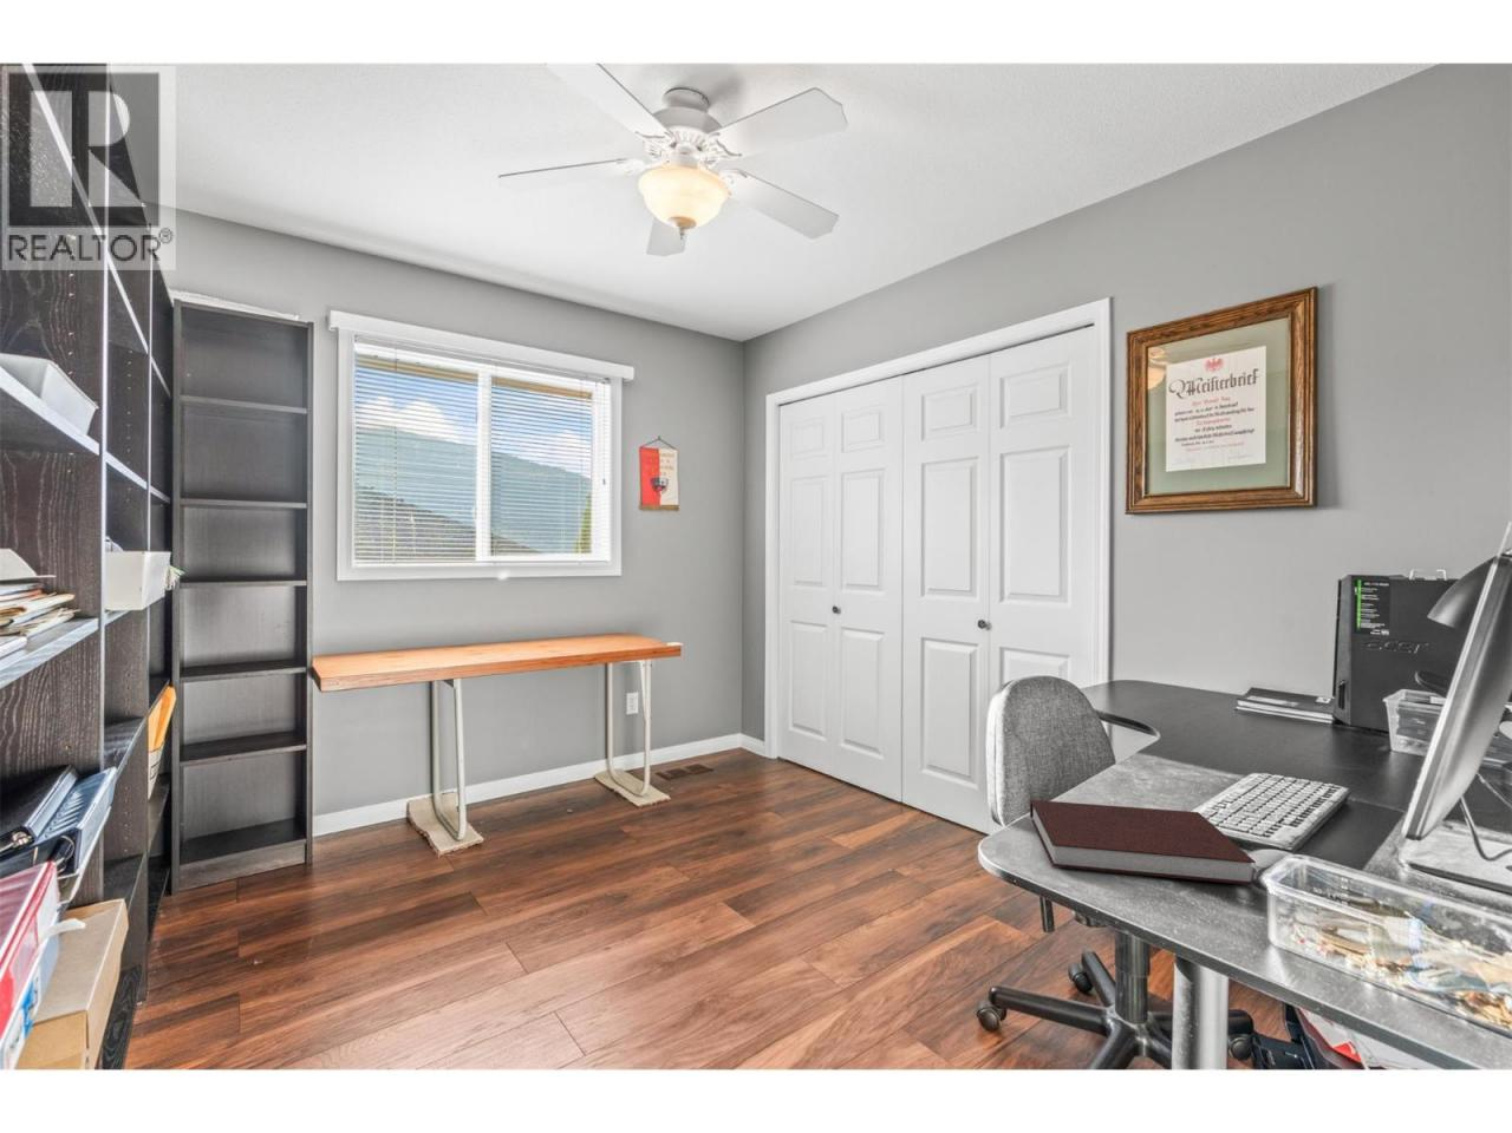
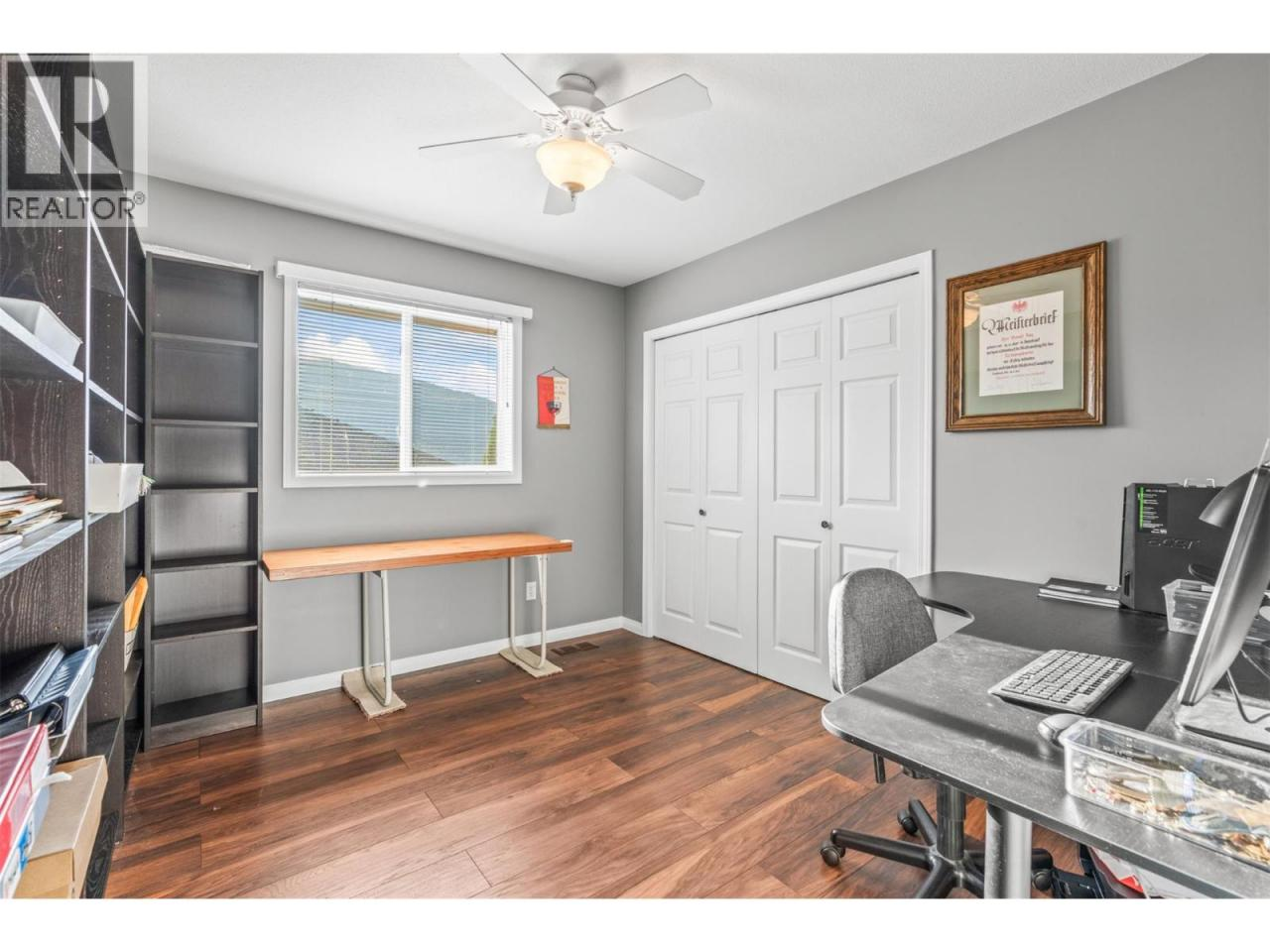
- notebook [1029,799,1257,887]
